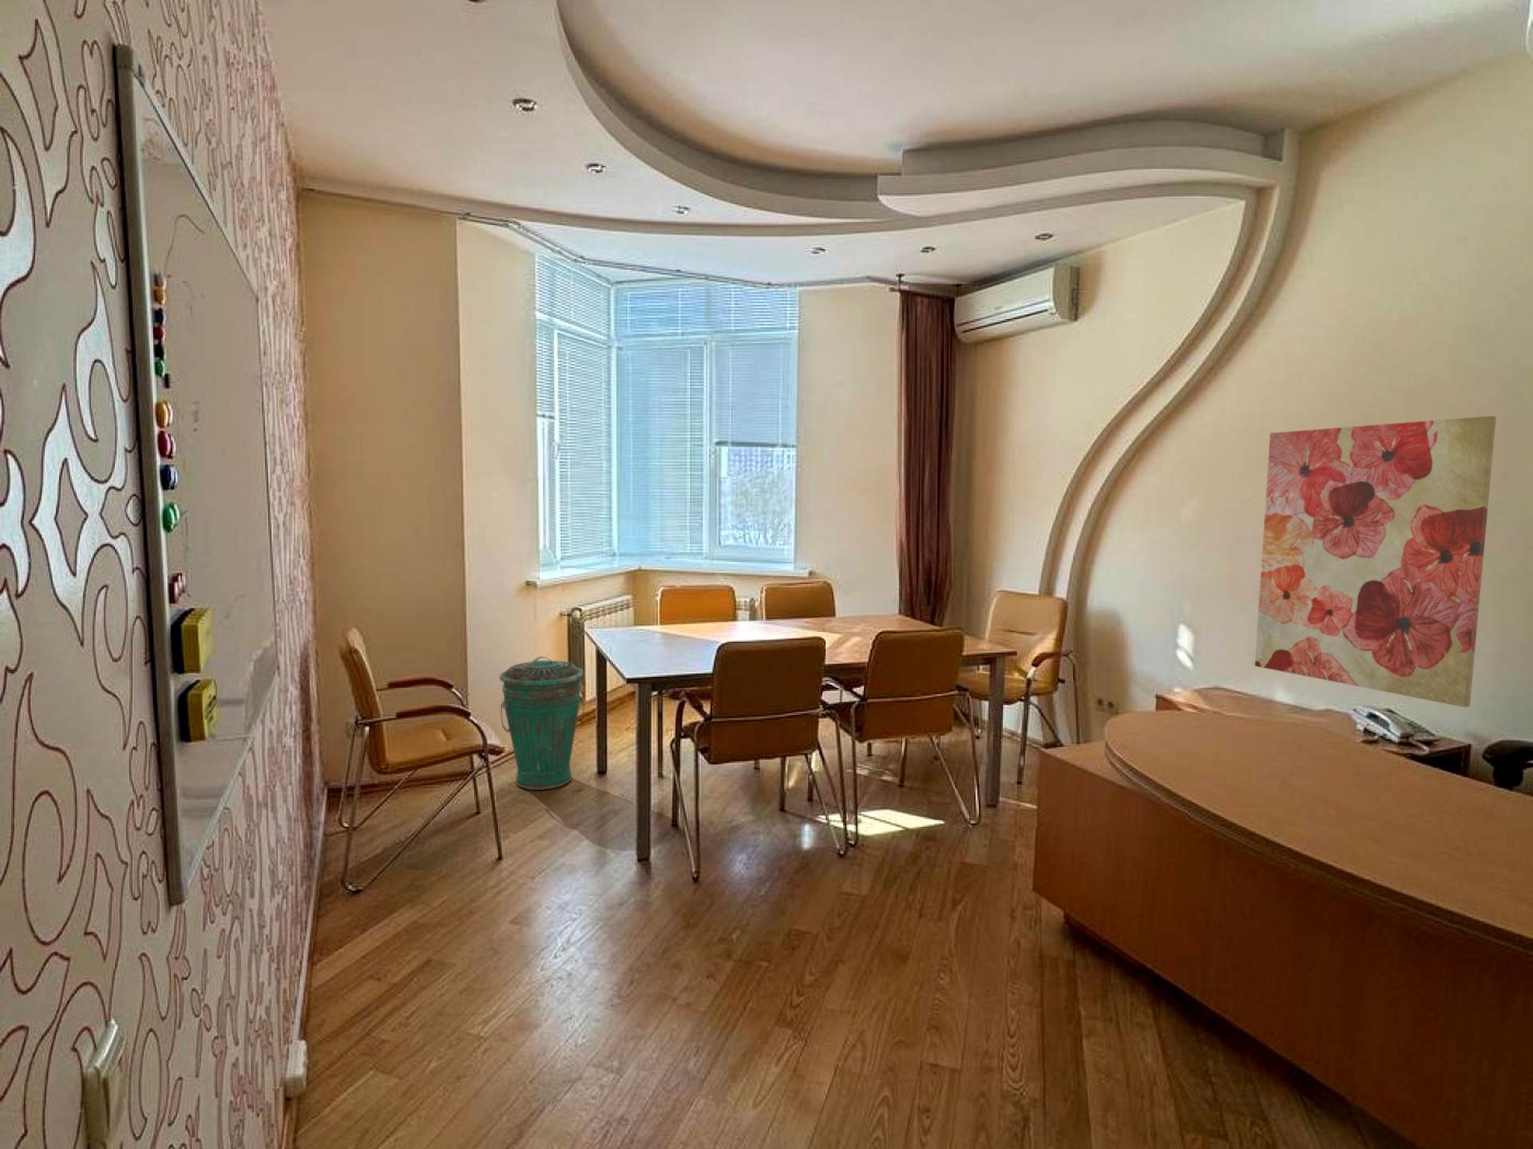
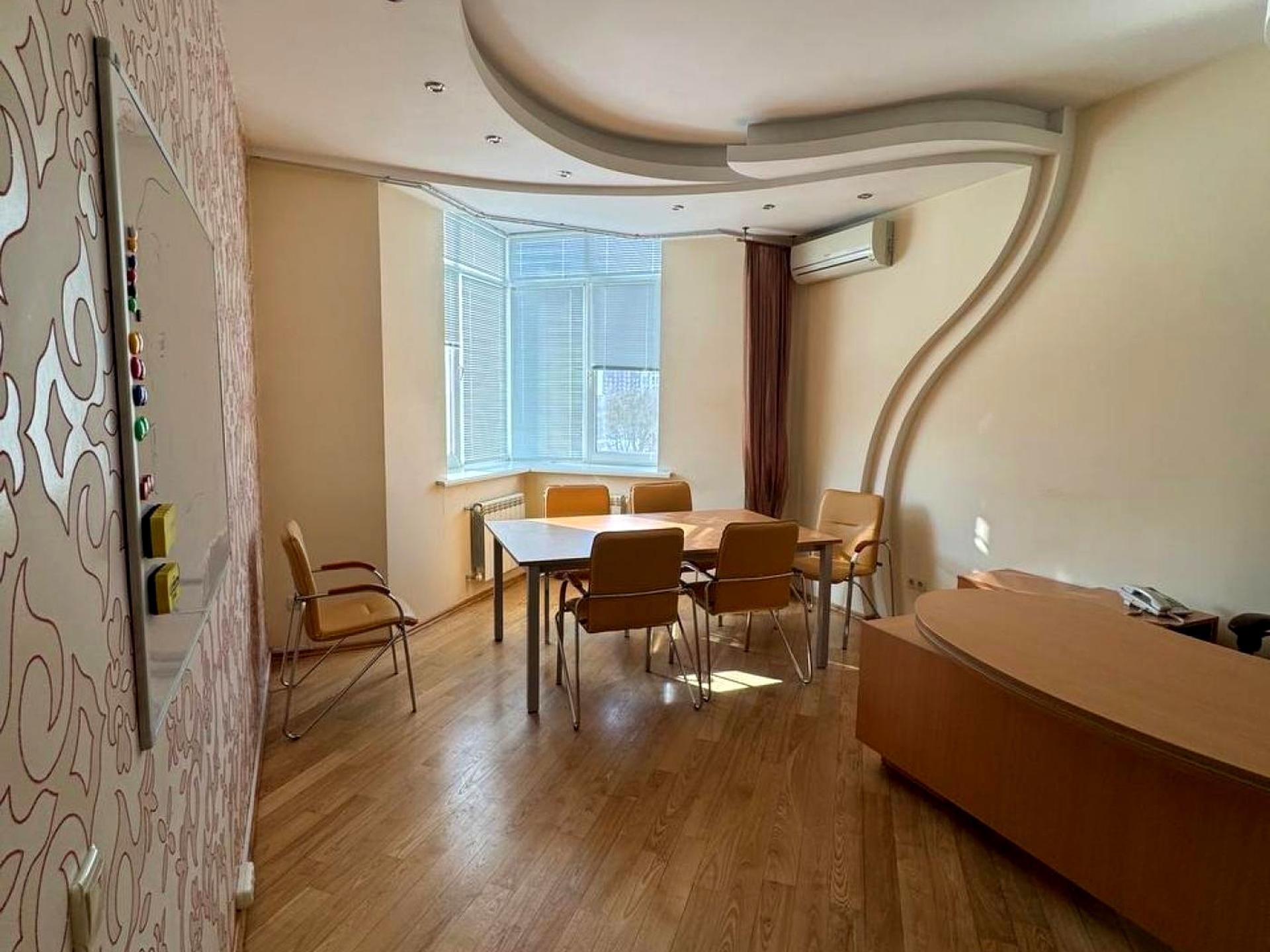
- trash can [499,655,584,791]
- wall art [1254,415,1497,707]
